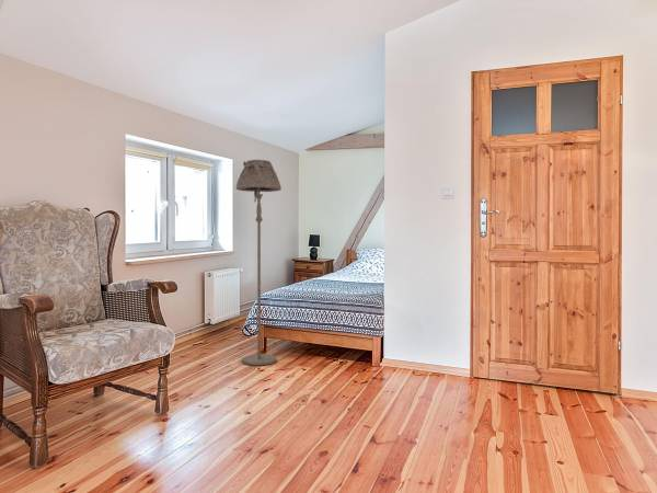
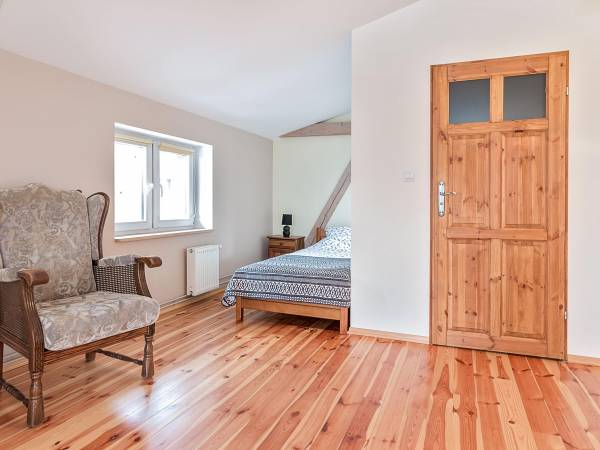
- floor lamp [235,159,283,366]
